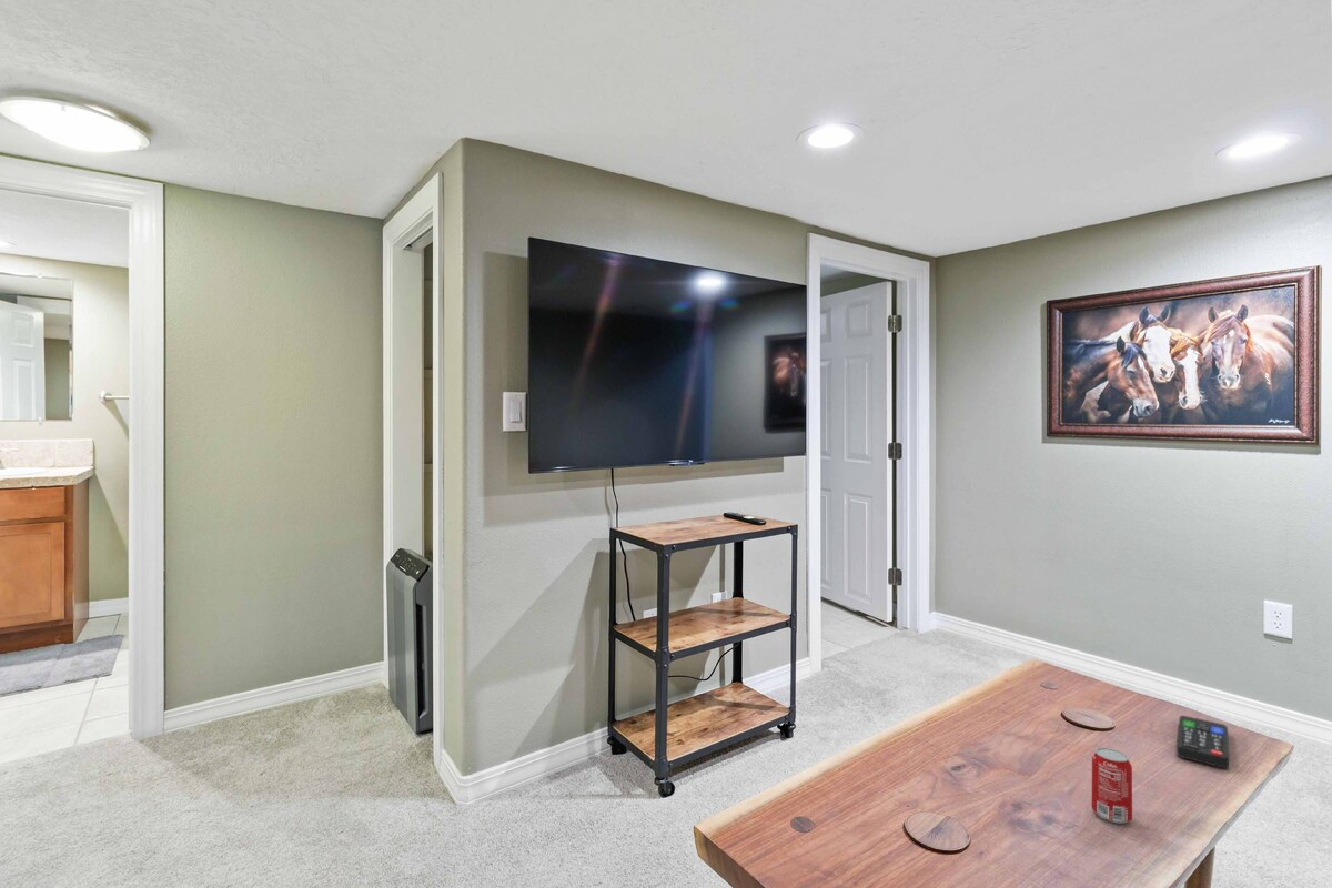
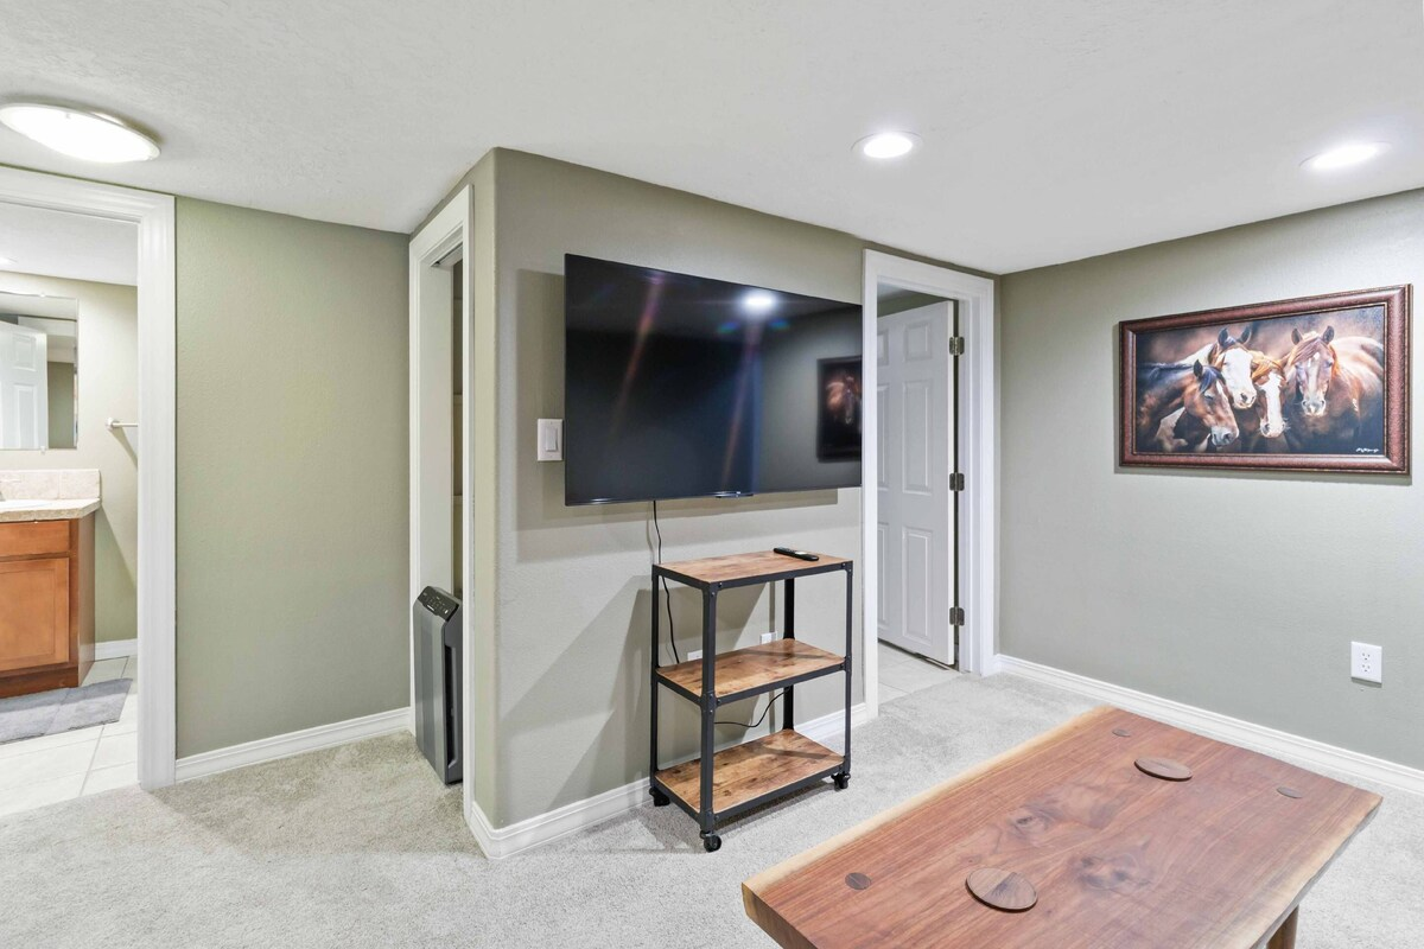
- remote control [1175,715,1230,769]
- beverage can [1091,747,1133,825]
